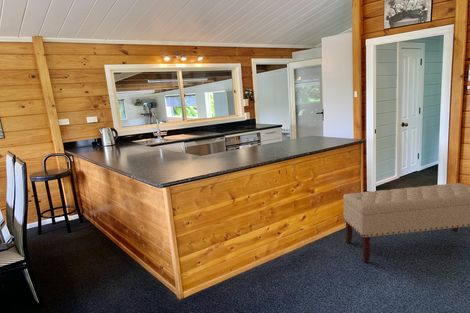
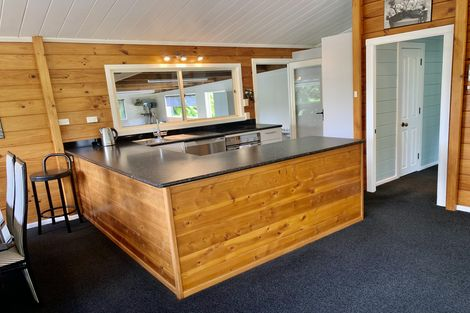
- bench [342,182,470,264]
